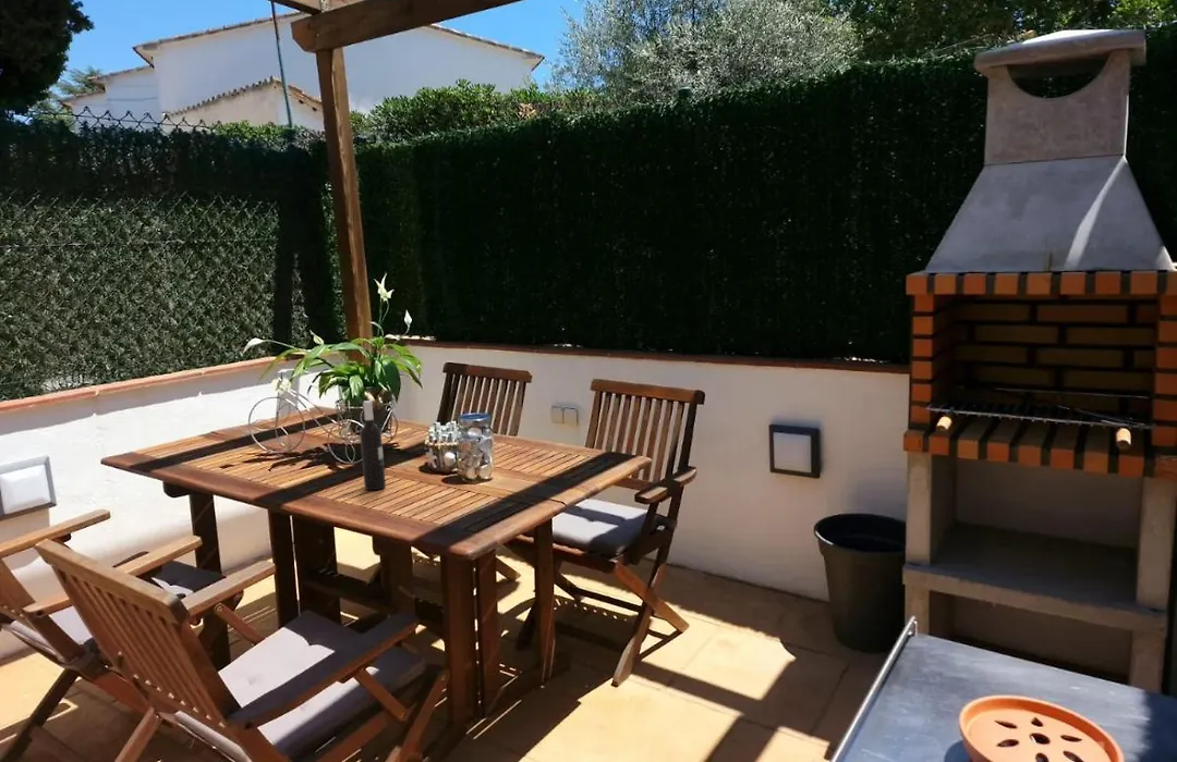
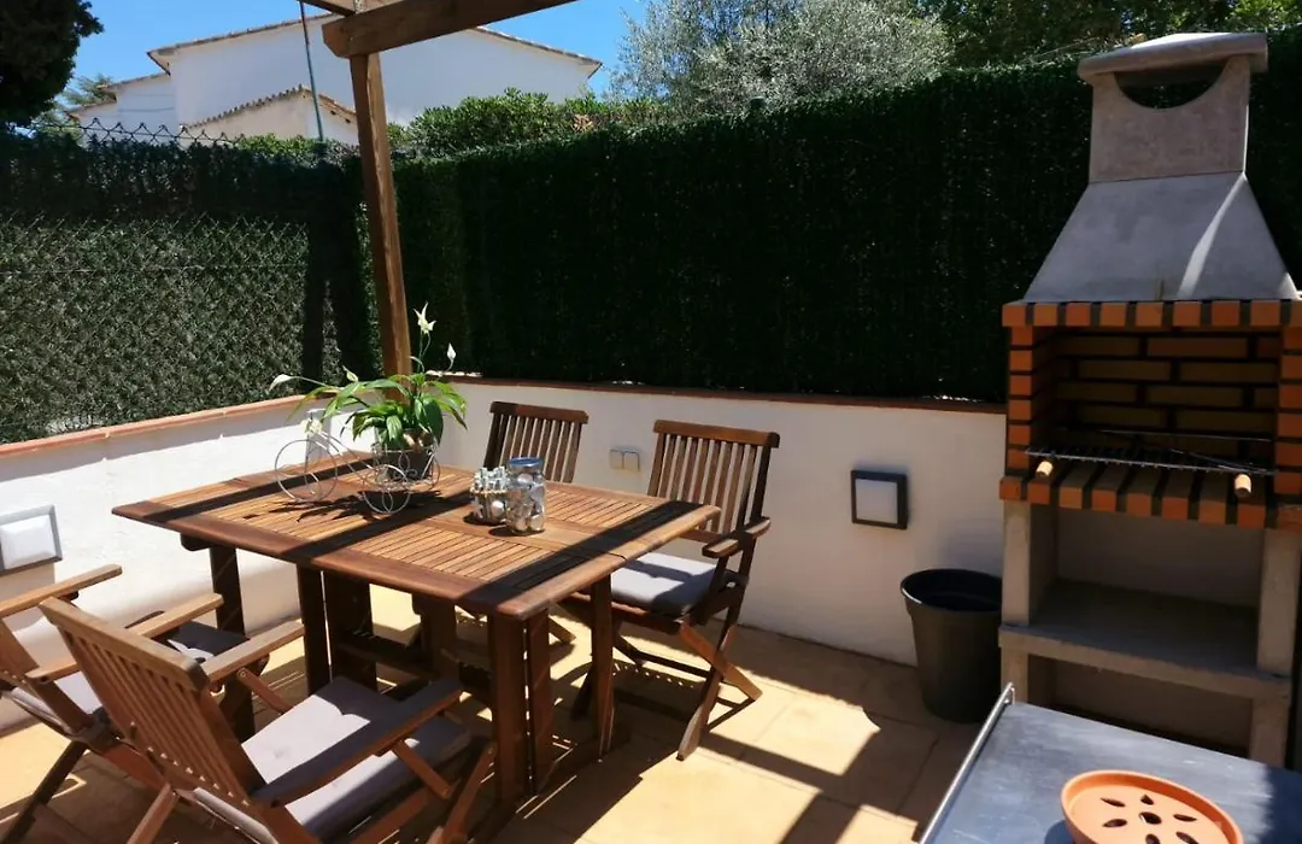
- wine bottle [359,400,387,491]
